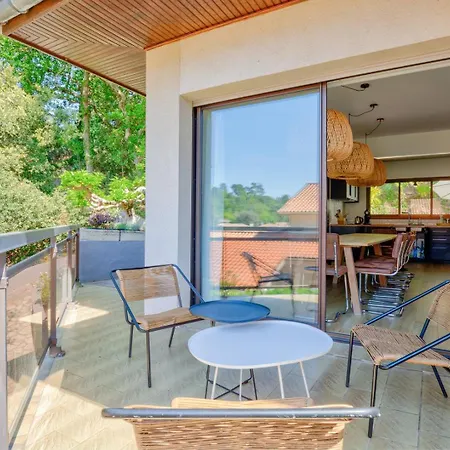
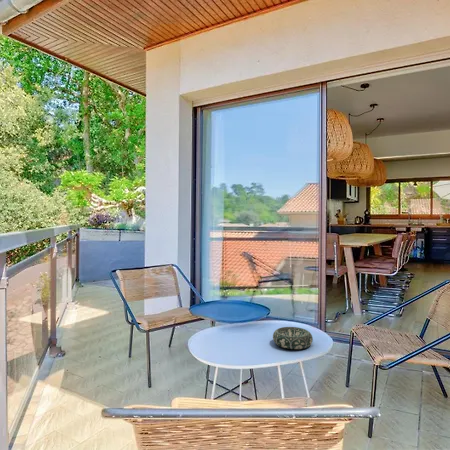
+ decorative bowl [272,326,314,350]
